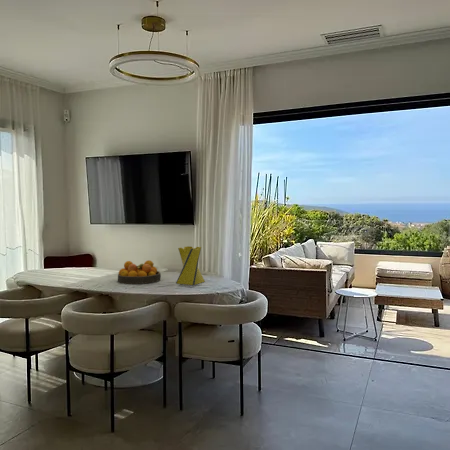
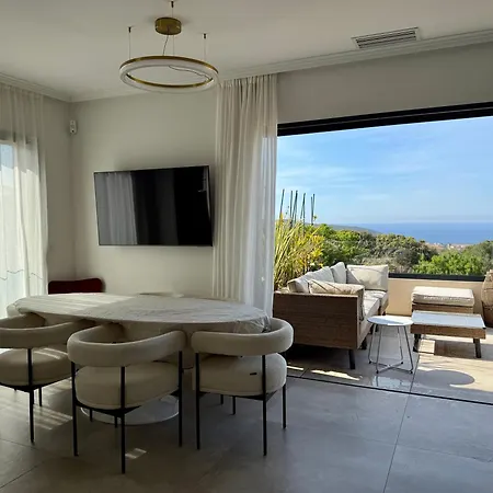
- fruit bowl [117,259,162,285]
- vase [175,245,206,286]
